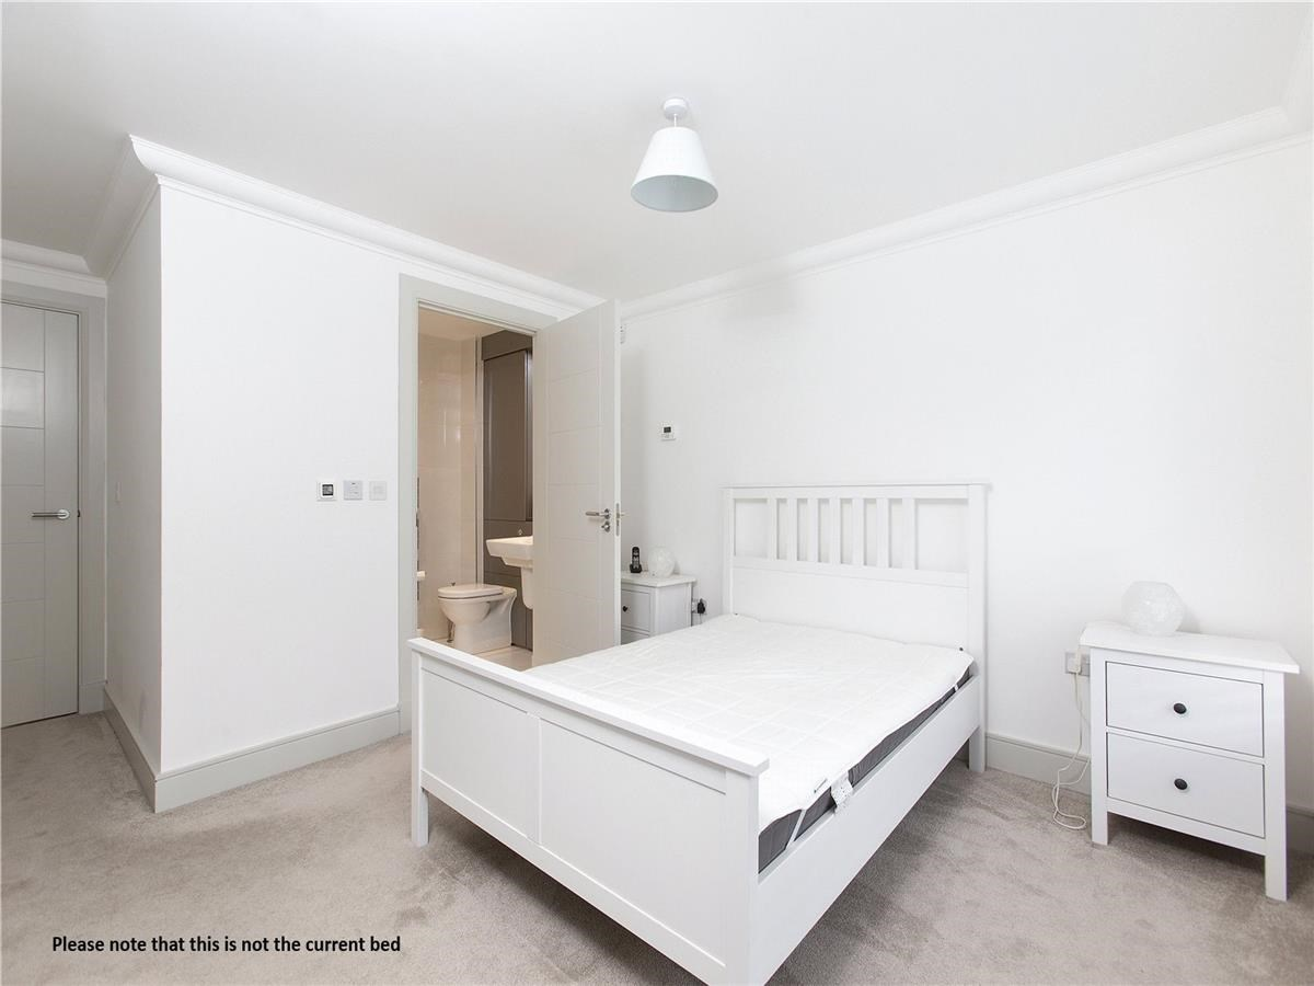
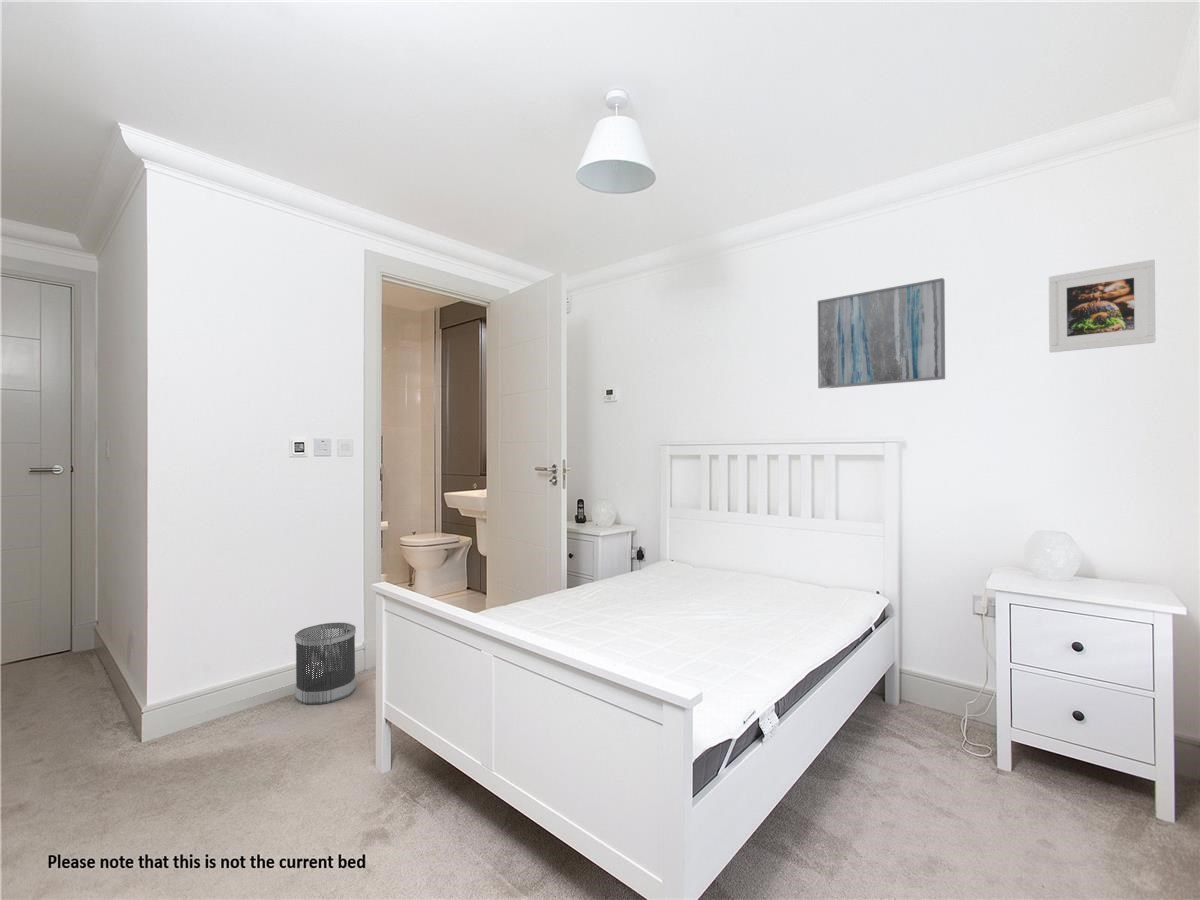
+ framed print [1048,259,1156,354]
+ wall art [817,277,946,390]
+ wastebasket [294,621,357,706]
